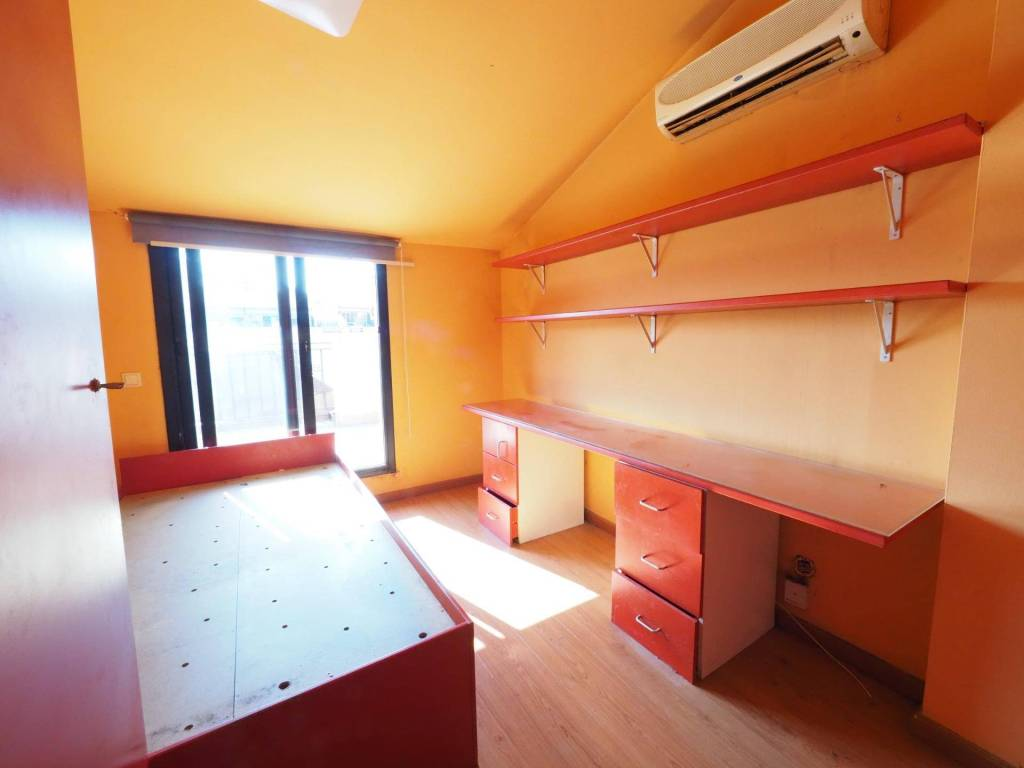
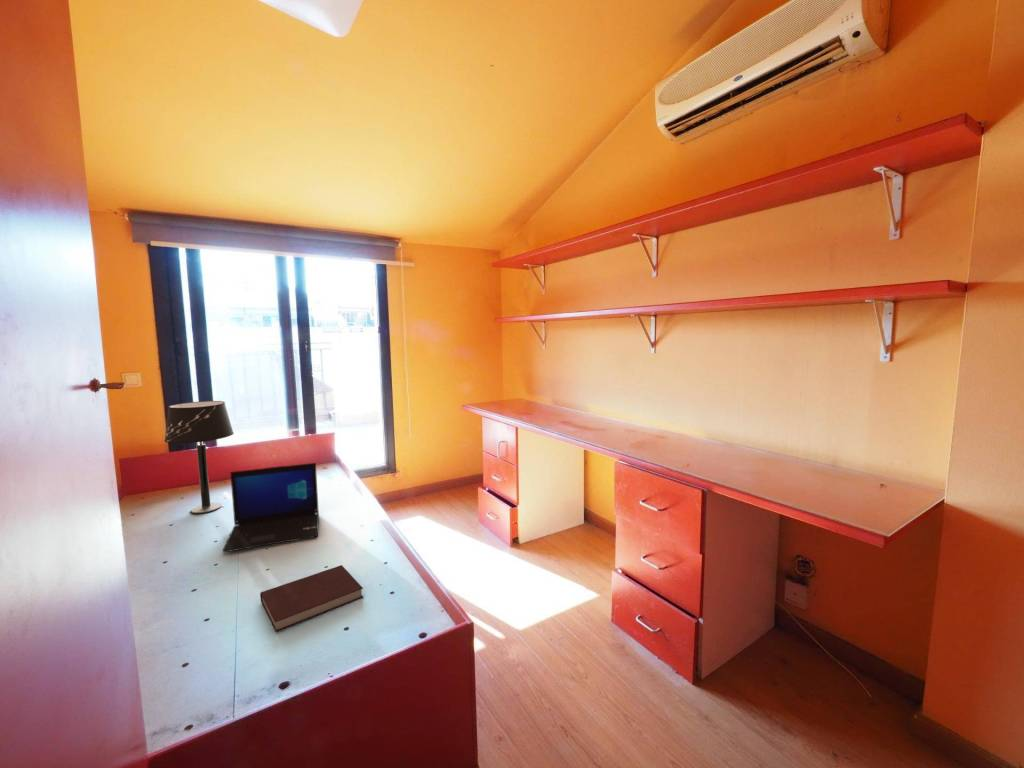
+ laptop [221,462,320,554]
+ notebook [259,564,364,633]
+ table lamp [163,400,235,514]
